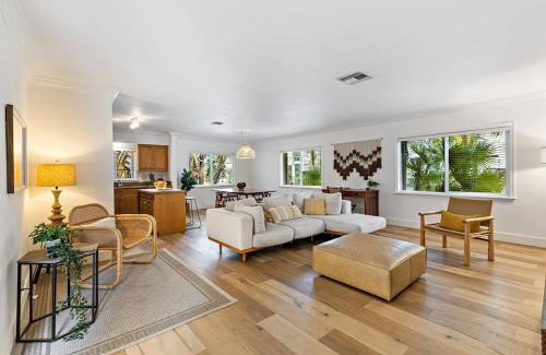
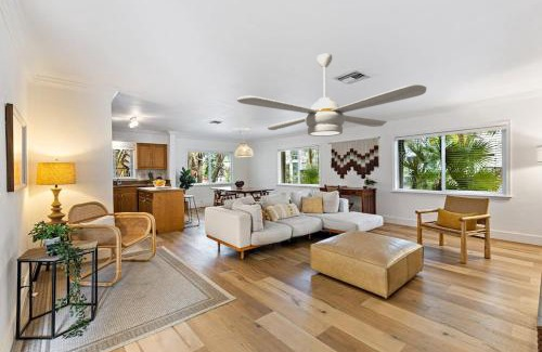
+ ceiling fan [236,53,427,138]
